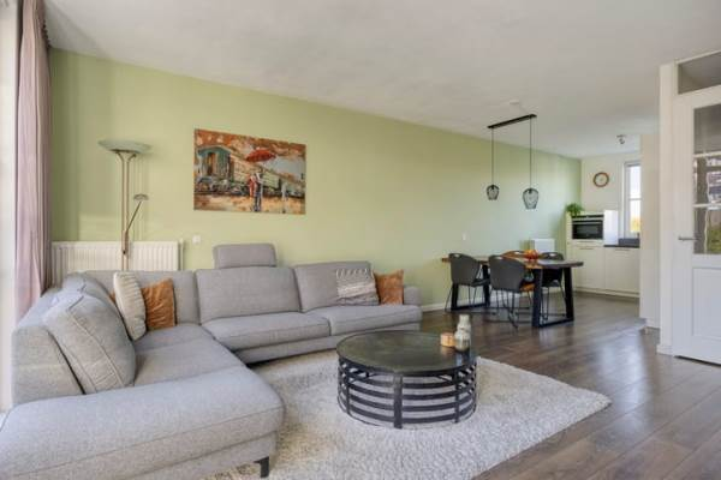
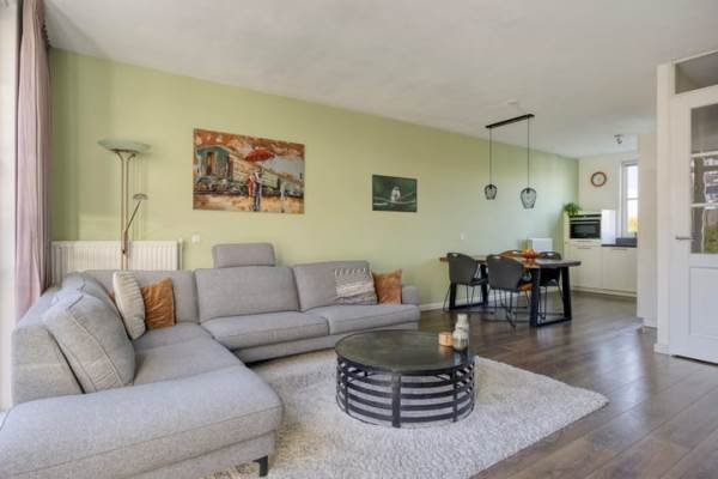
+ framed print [371,174,418,214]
